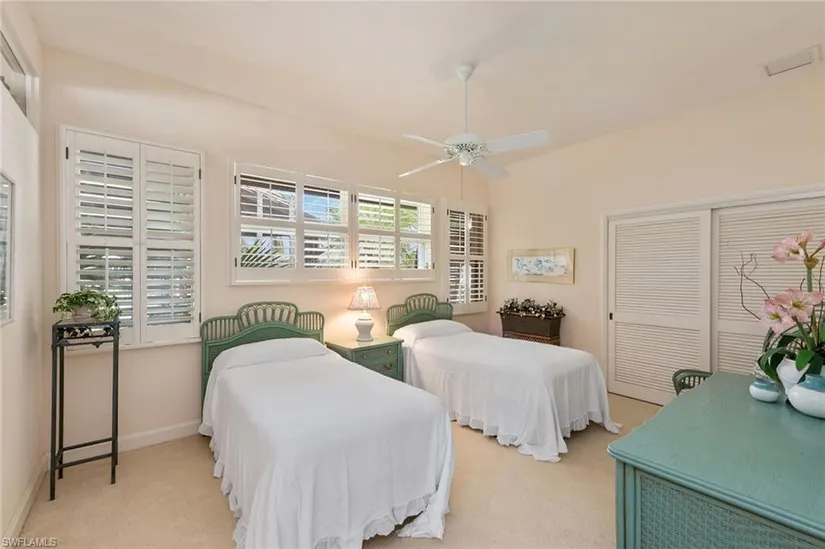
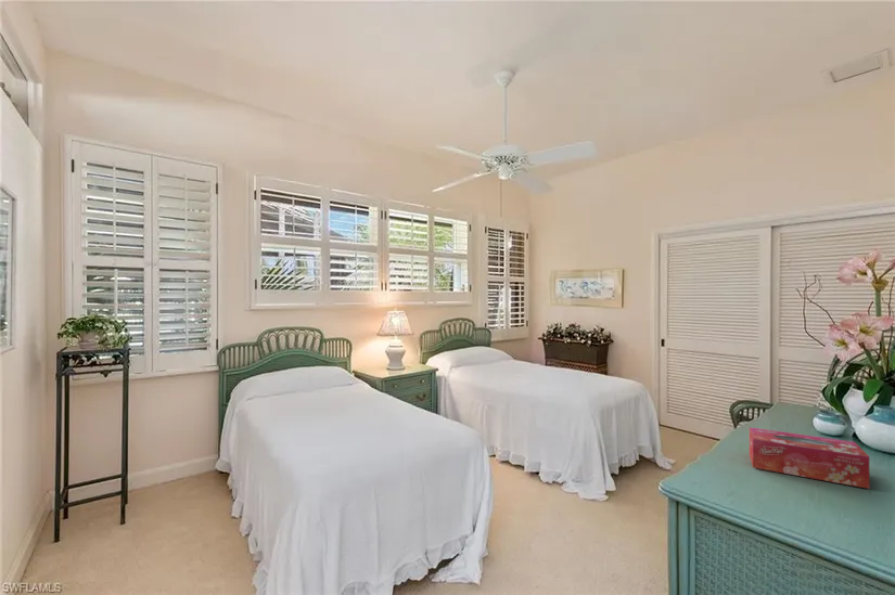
+ tissue box [749,426,870,490]
